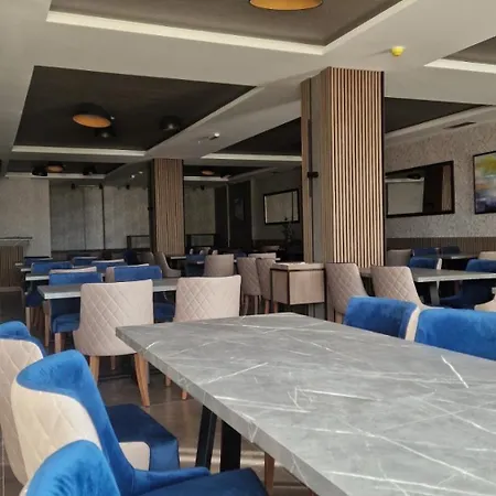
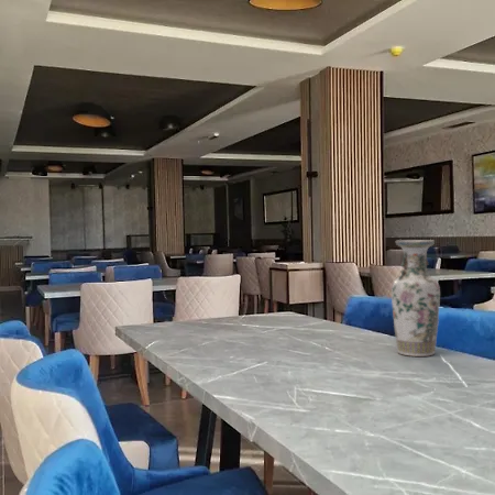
+ vase [391,239,441,358]
